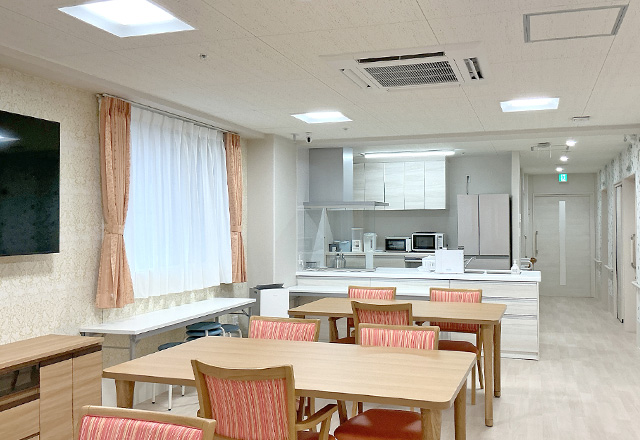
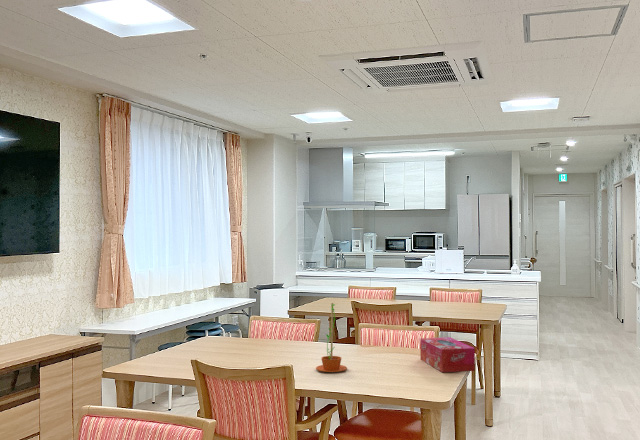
+ tissue box [419,336,476,373]
+ flower pot [315,302,348,373]
